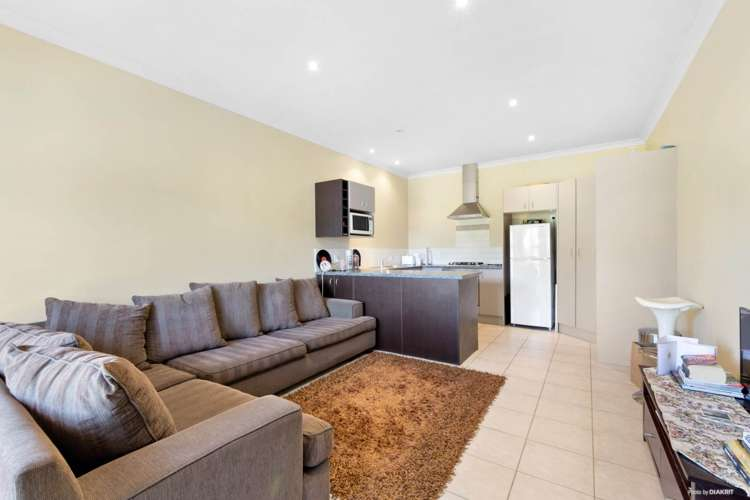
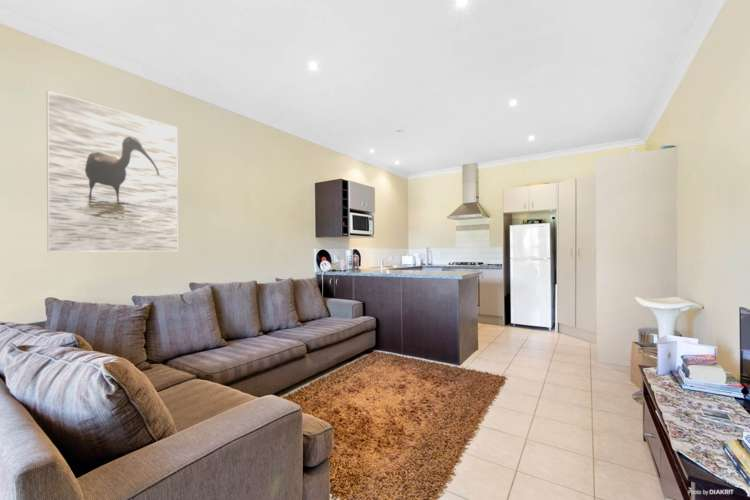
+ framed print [46,90,179,253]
